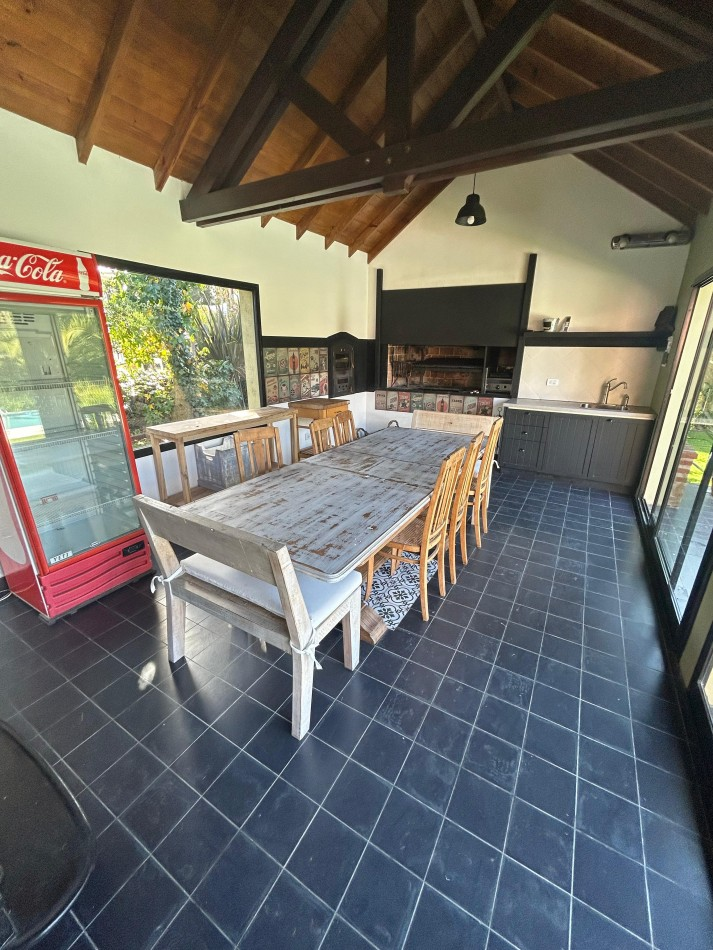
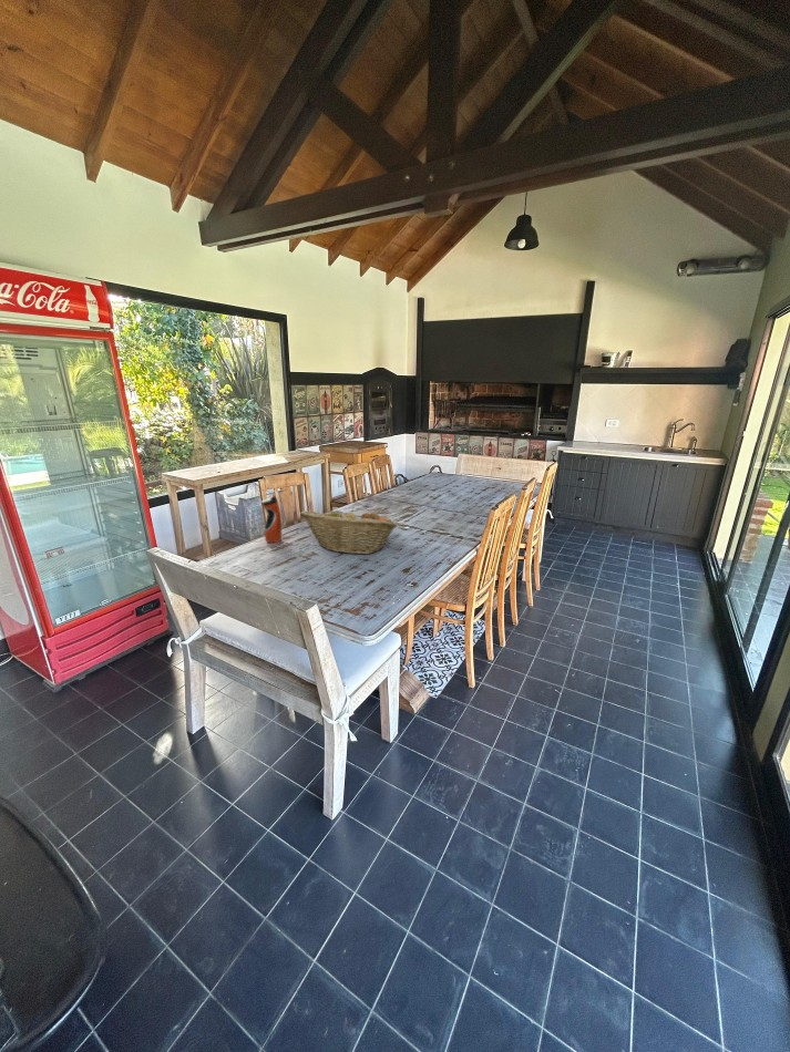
+ fruit basket [299,506,399,555]
+ water bottle [260,493,283,544]
